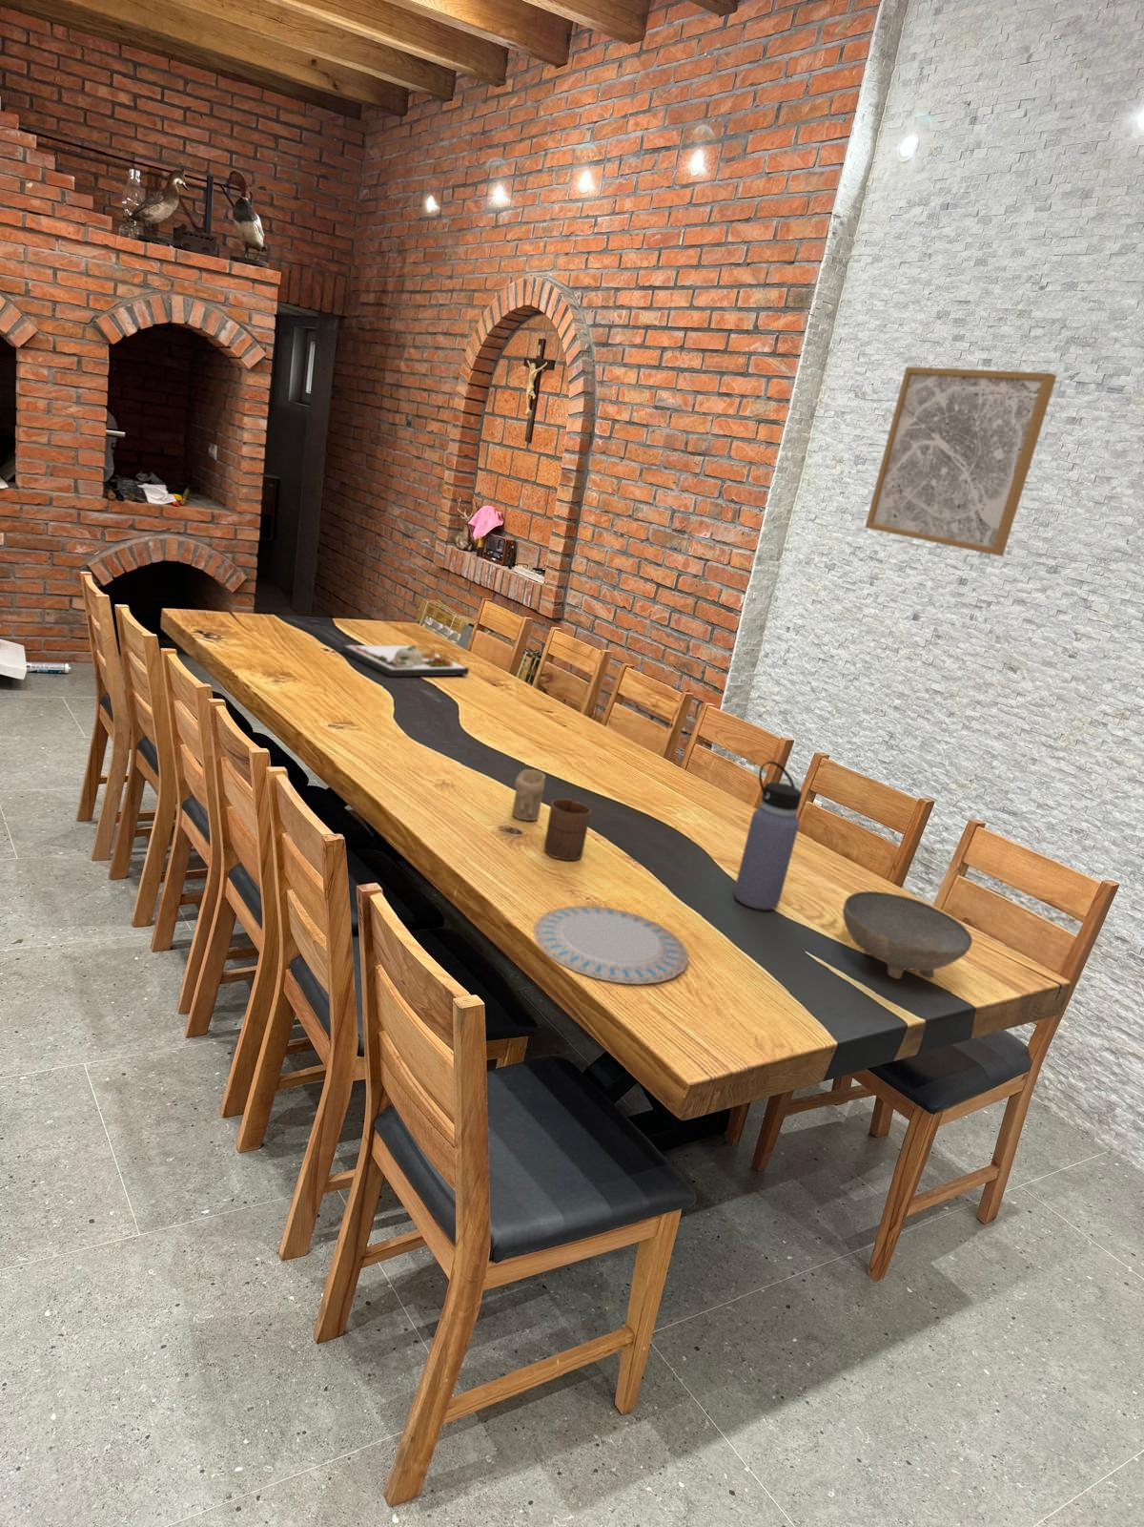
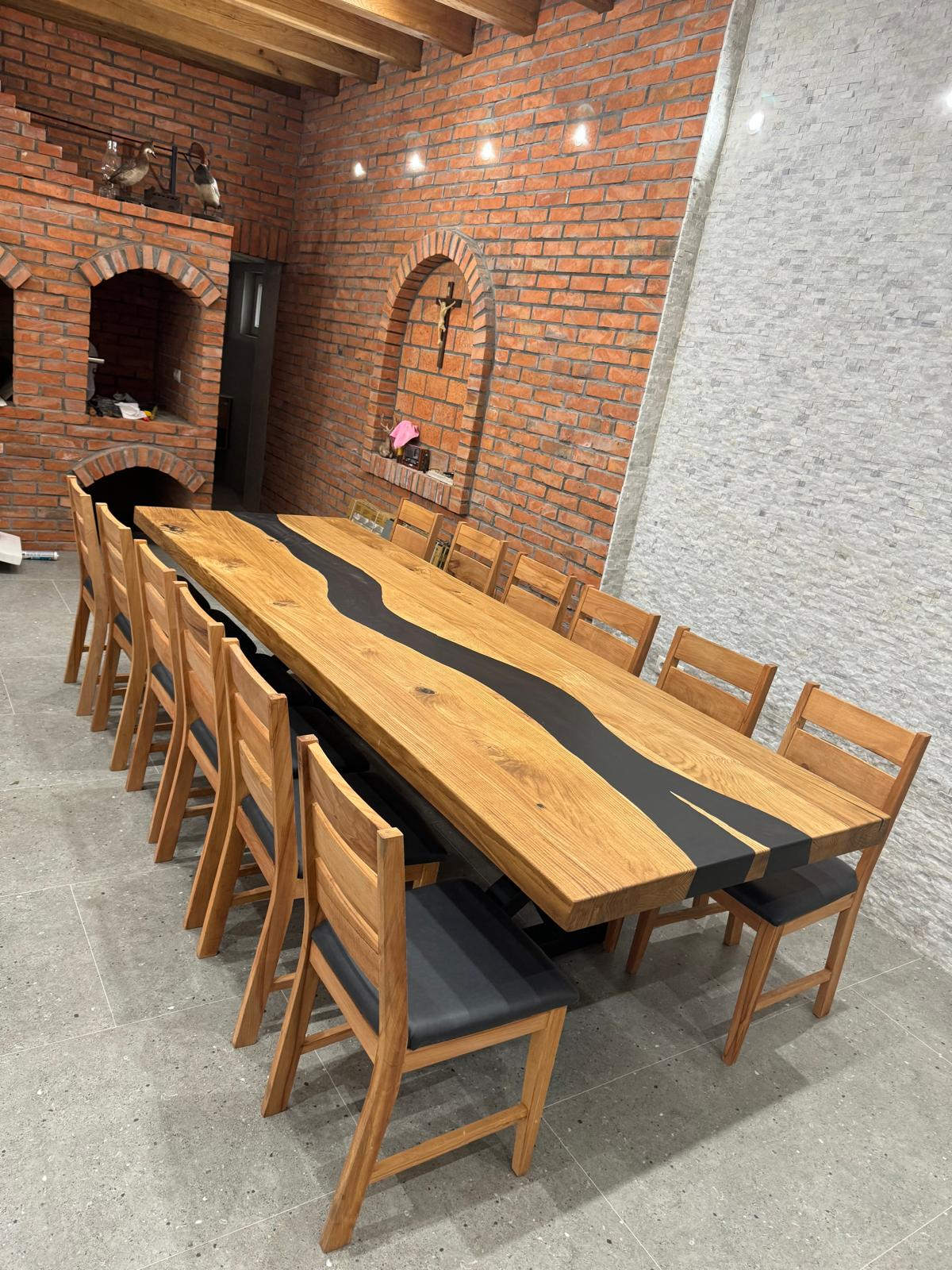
- chinaware [532,904,690,985]
- wall art [864,366,1057,558]
- water bottle [733,761,803,910]
- bowl [842,891,973,980]
- cup [543,798,592,862]
- candle [511,768,547,821]
- dinner plate [340,644,470,678]
